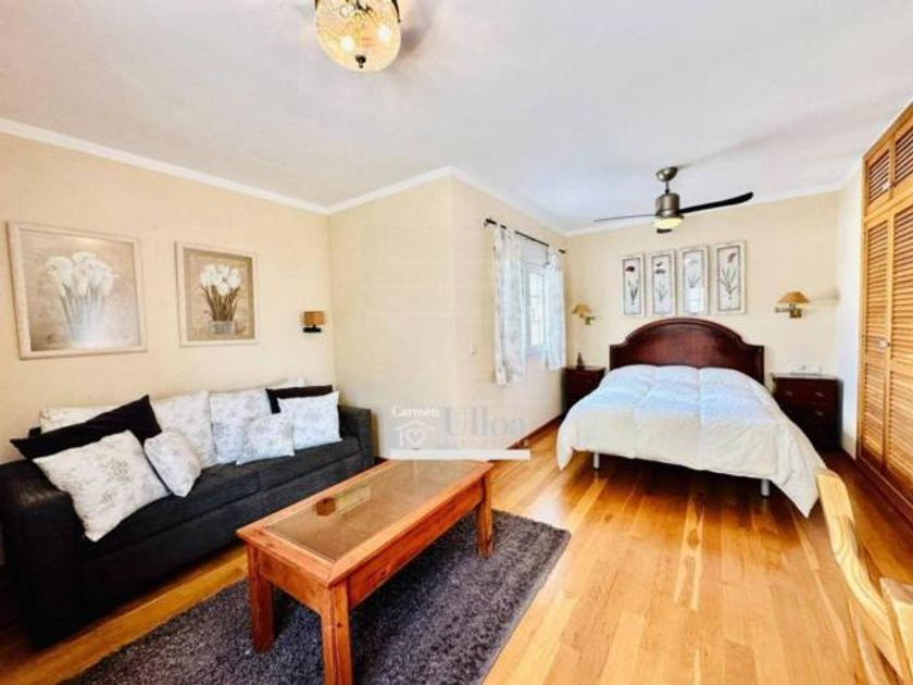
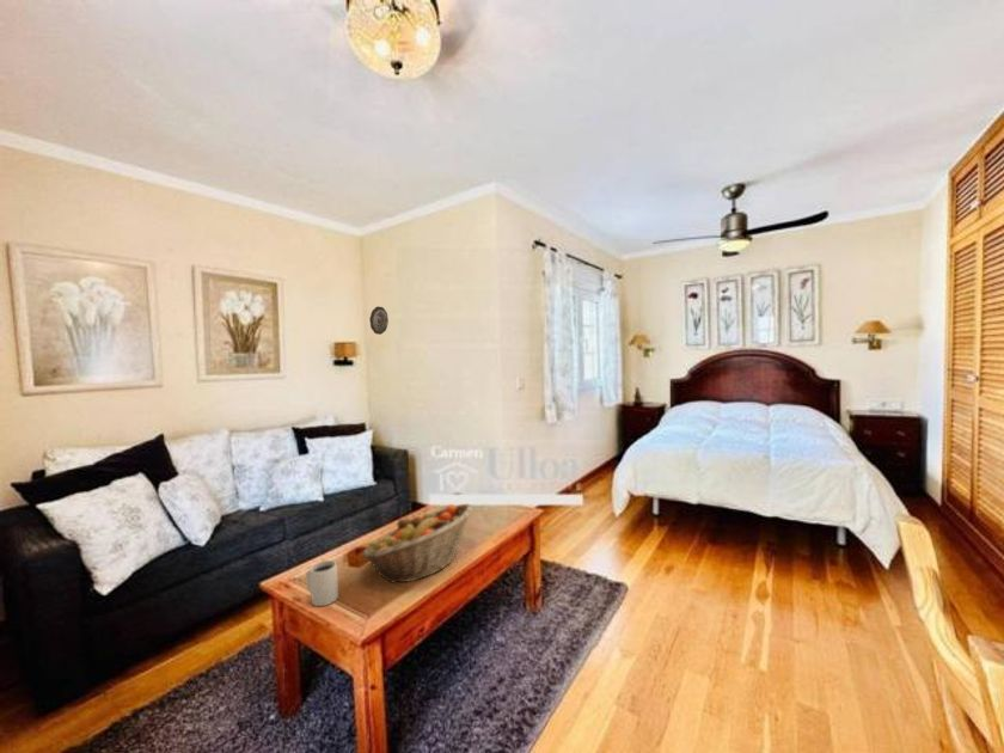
+ mug [305,559,339,607]
+ fruit basket [360,503,473,584]
+ decorative plate [368,305,390,336]
